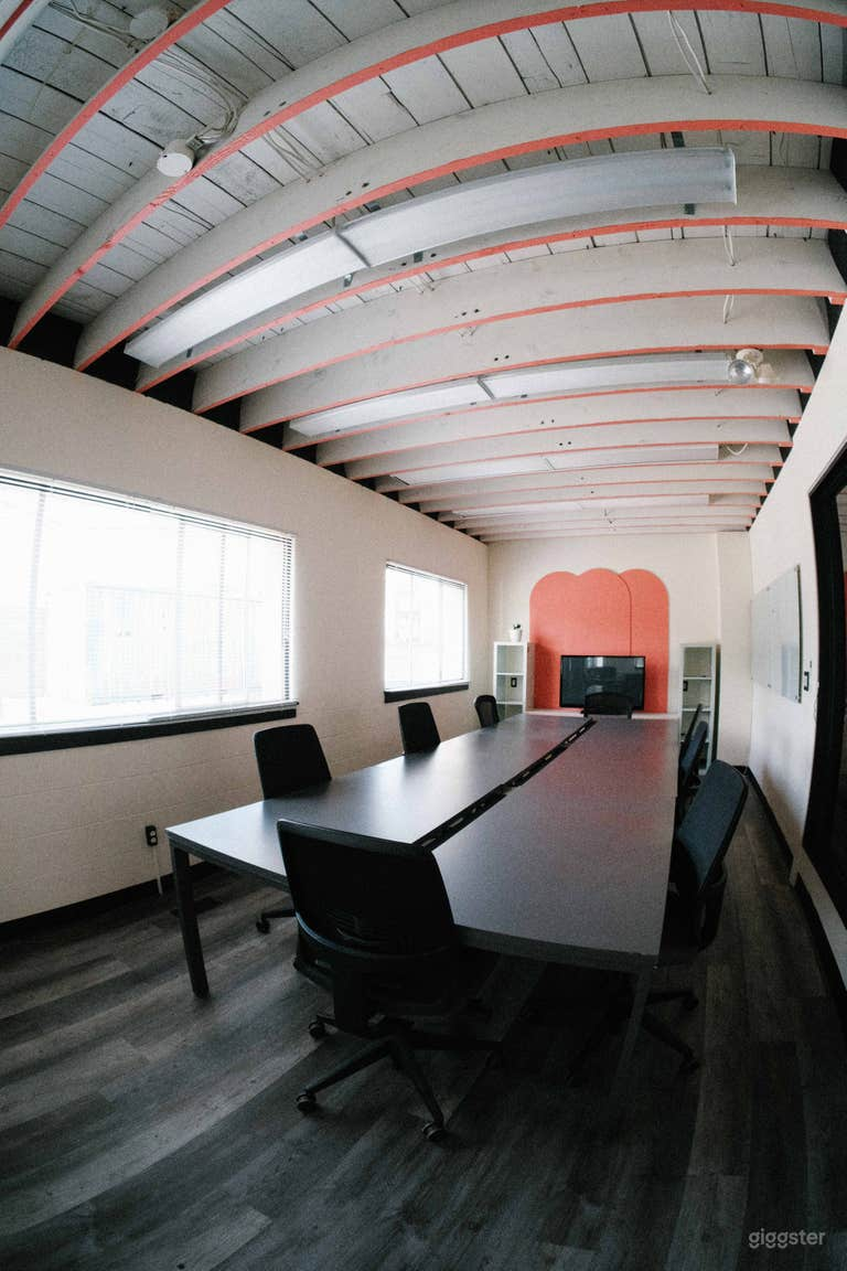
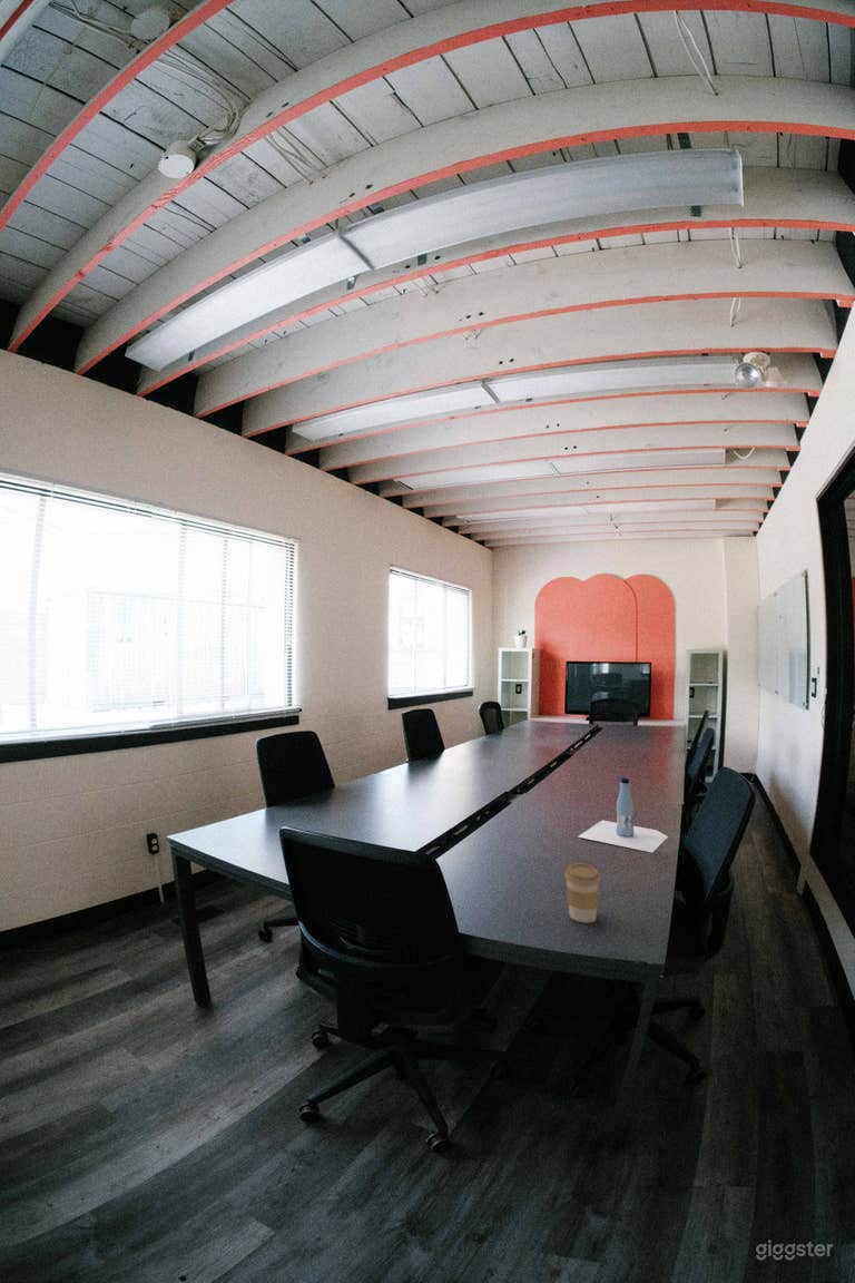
+ coffee cup [564,862,602,924]
+ bottle [577,776,669,853]
